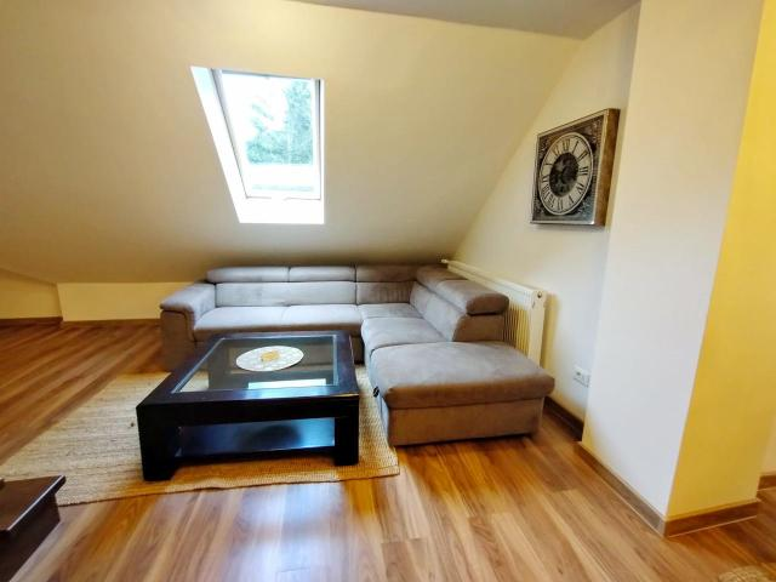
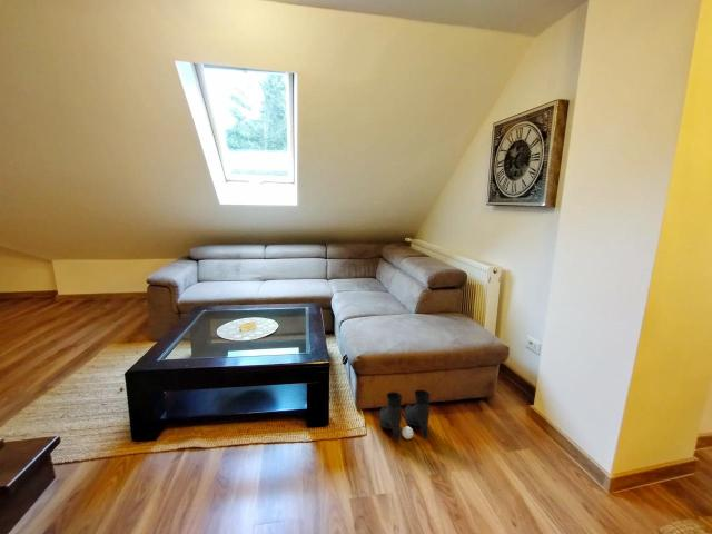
+ boots [378,389,432,443]
